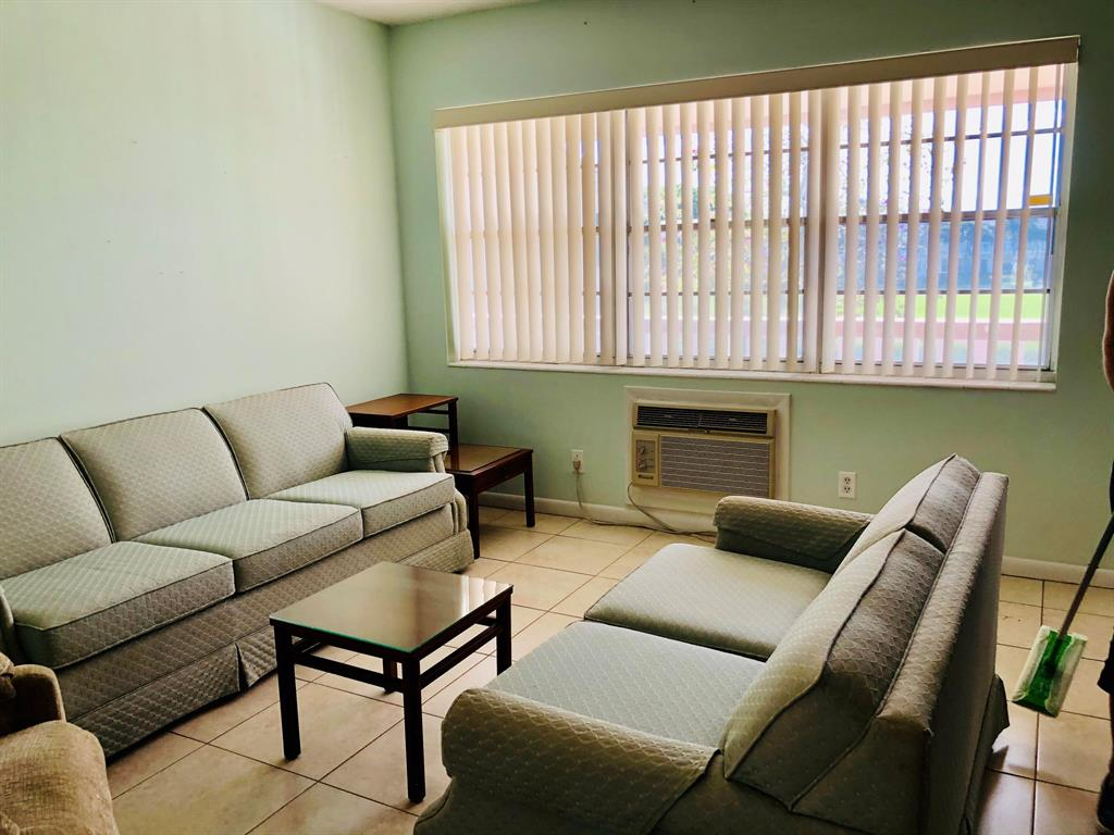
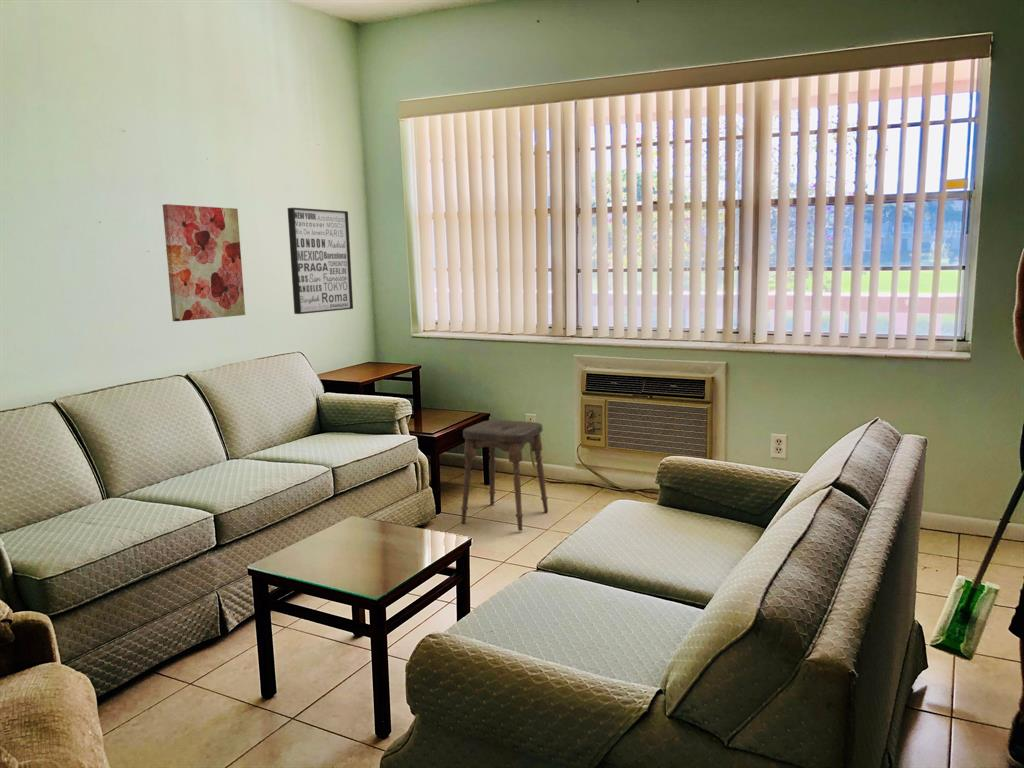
+ wall art [287,207,354,315]
+ stool [460,419,549,532]
+ wall art [162,203,246,322]
